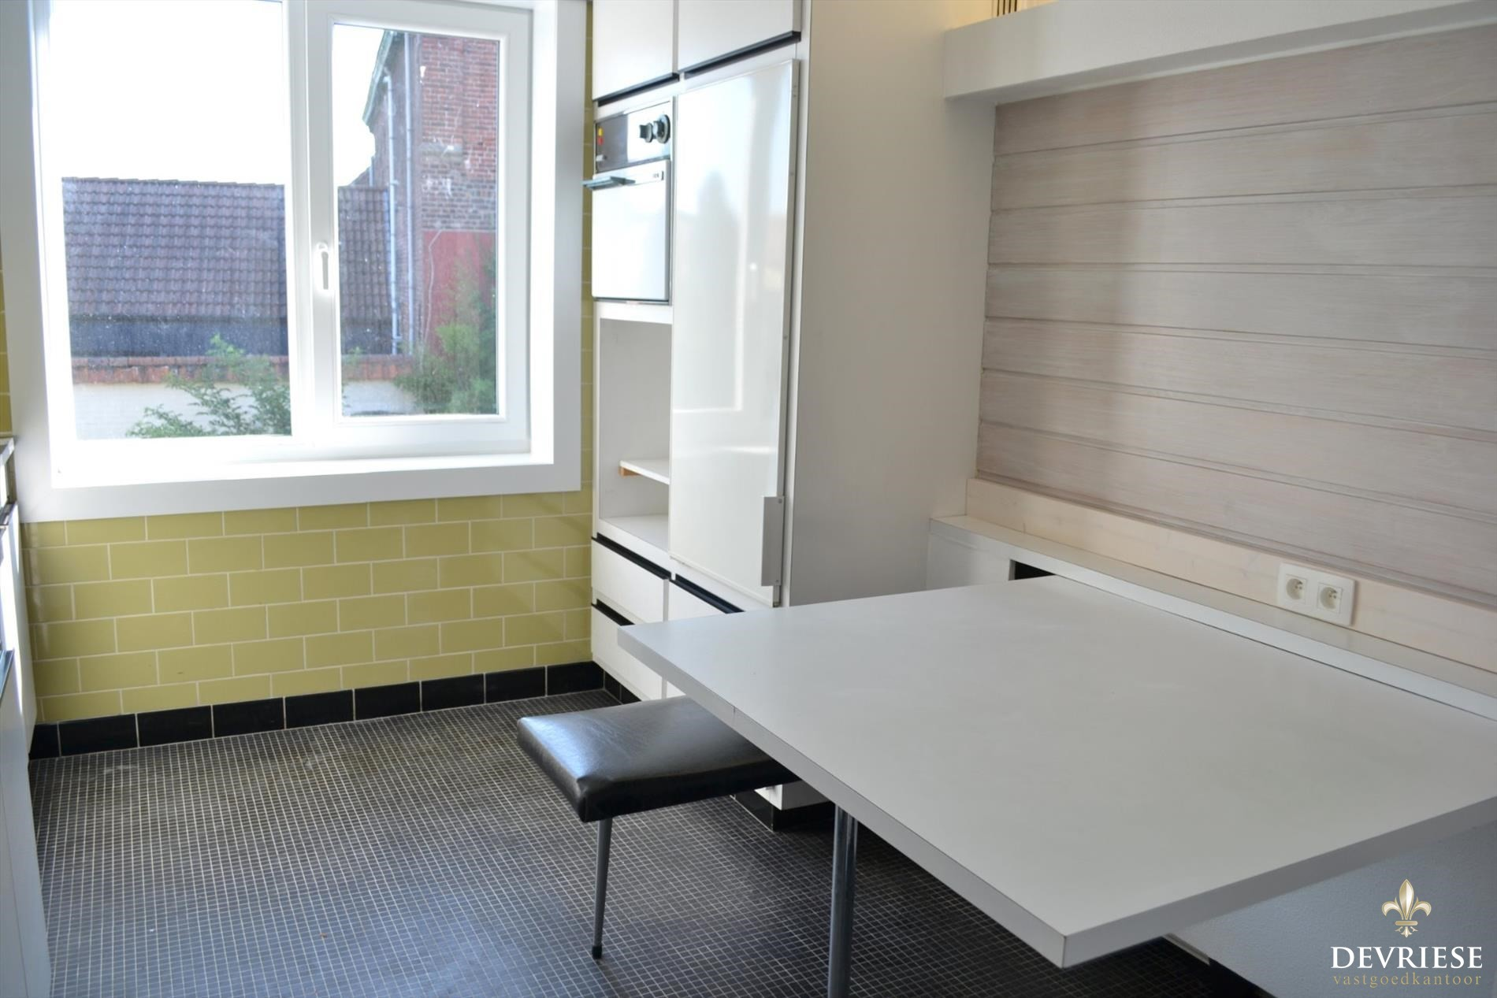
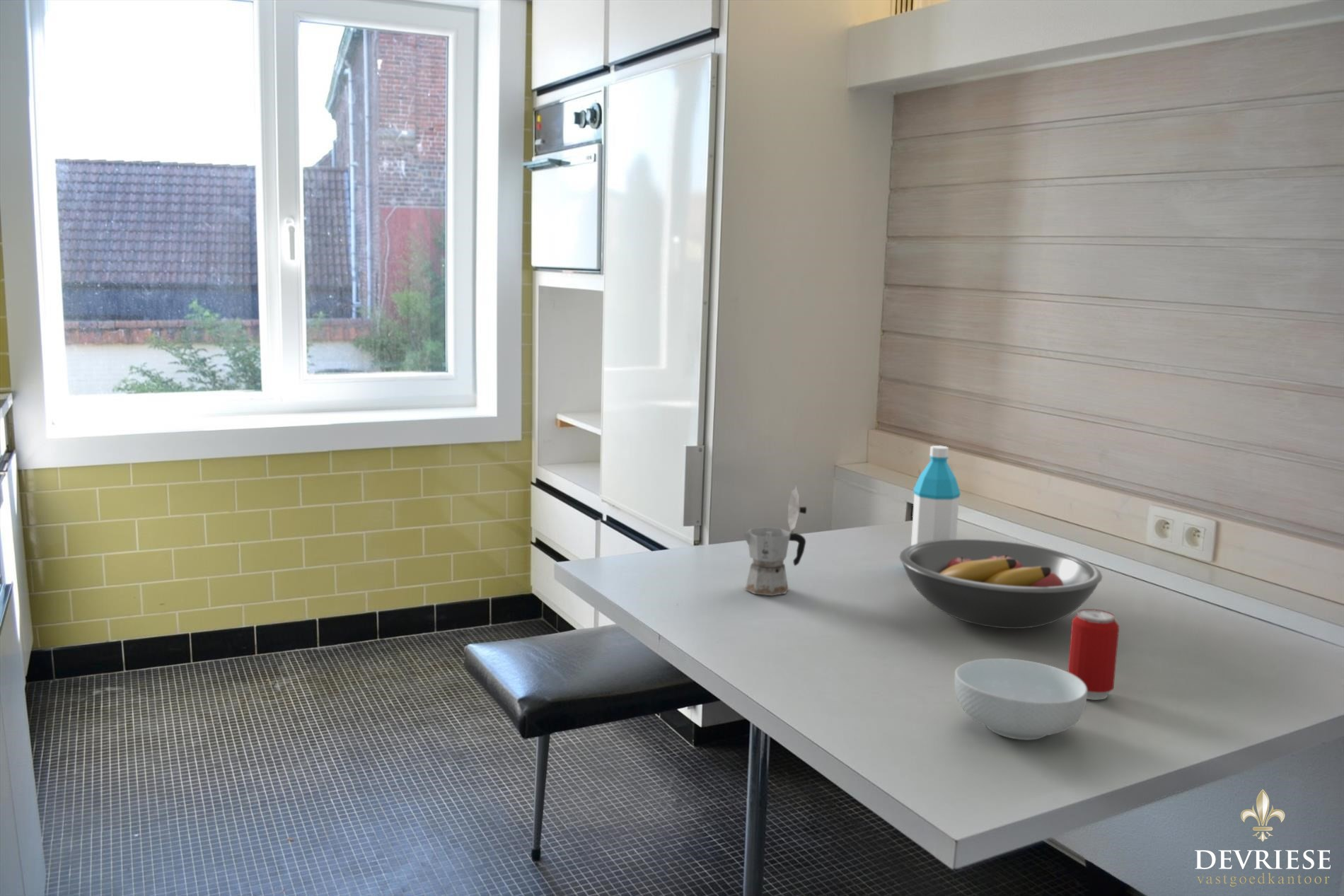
+ moka pot [741,484,807,596]
+ water bottle [910,445,961,546]
+ cereal bowl [954,658,1087,740]
+ beverage can [1067,608,1120,701]
+ fruit bowl [898,538,1103,629]
